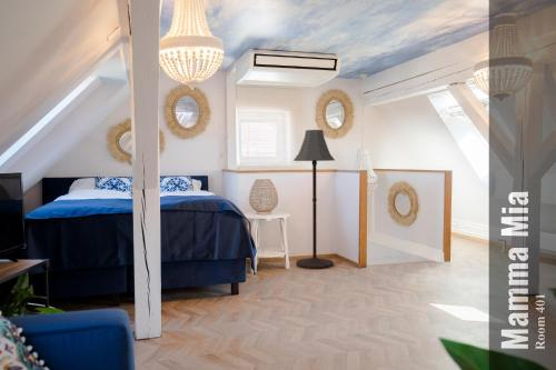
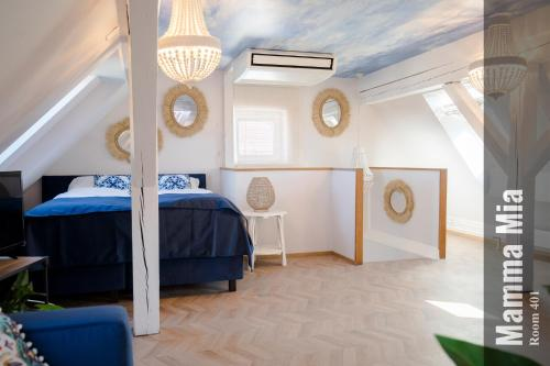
- floor lamp [292,129,336,270]
